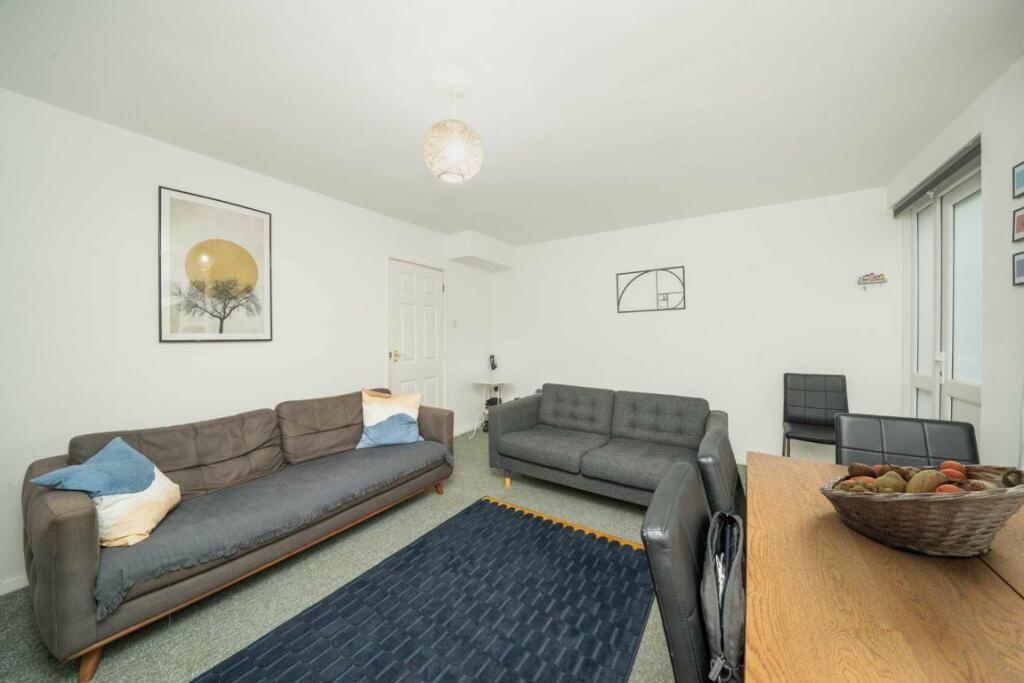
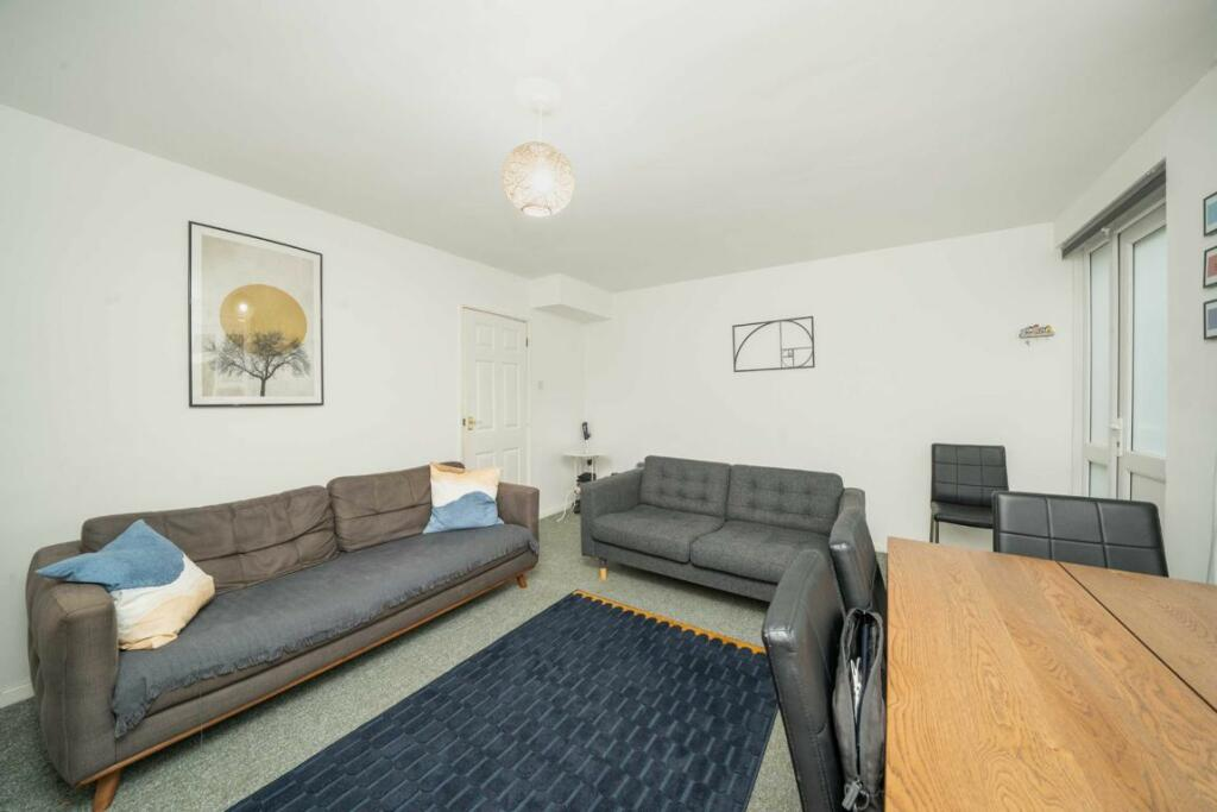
- fruit basket [818,460,1024,558]
